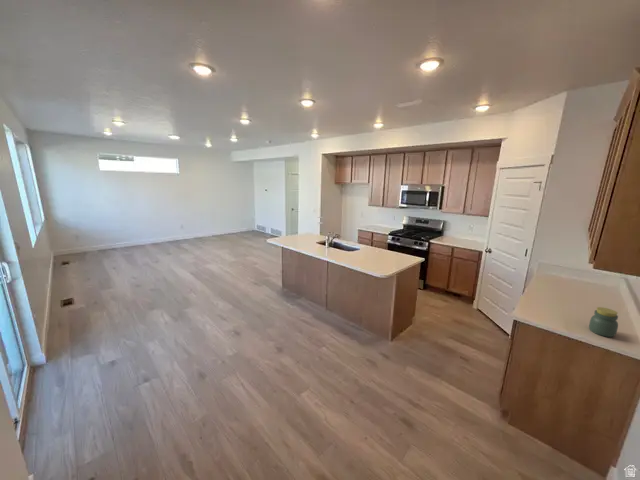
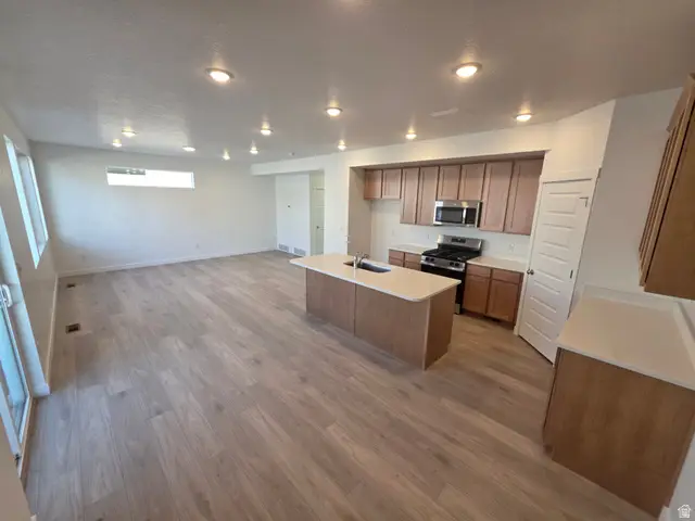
- jar [588,306,619,338]
